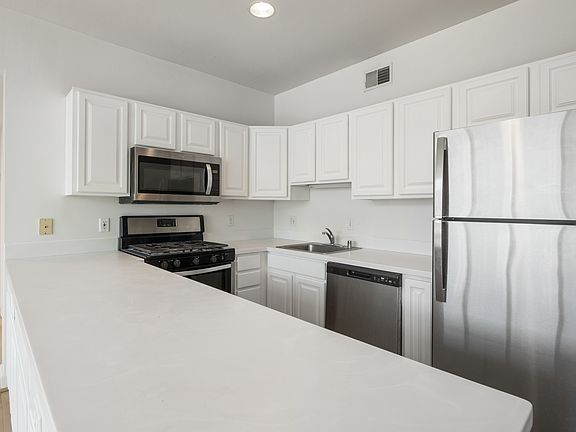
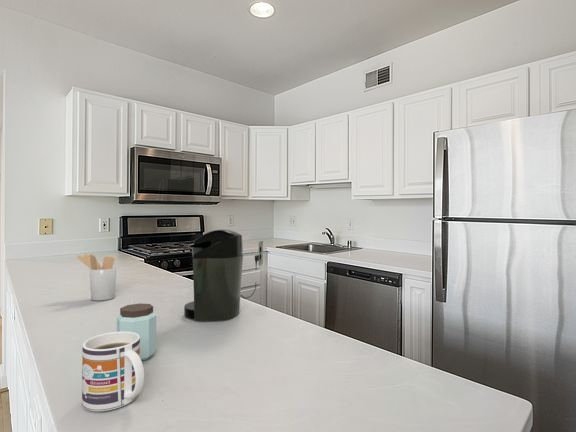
+ mug [81,331,145,412]
+ coffee maker [183,228,264,322]
+ peanut butter [116,302,157,361]
+ utensil holder [76,253,118,301]
